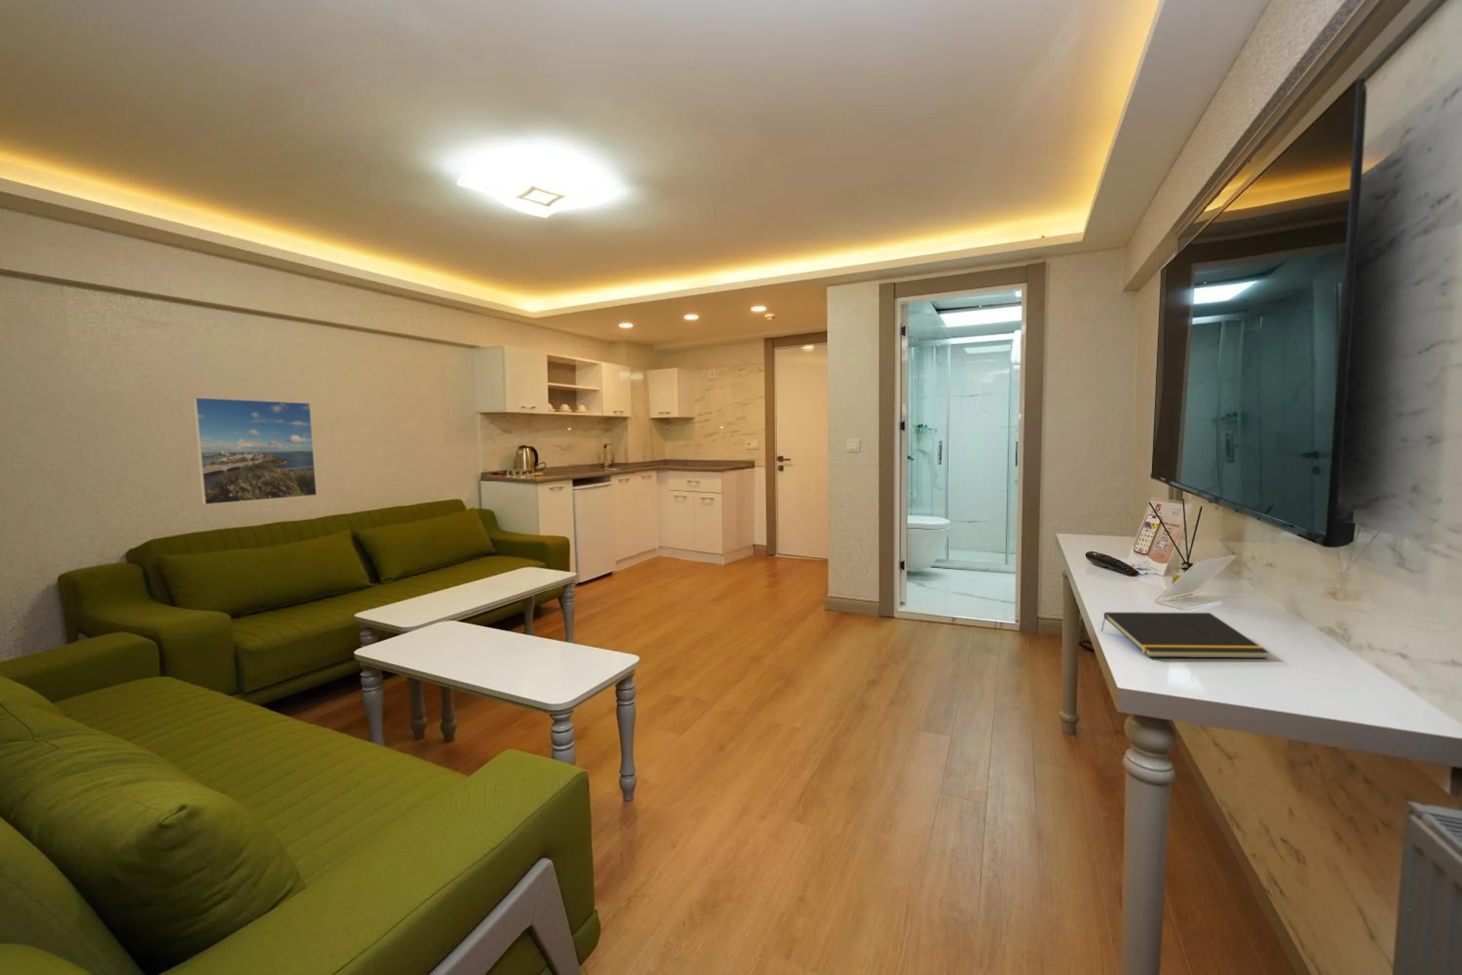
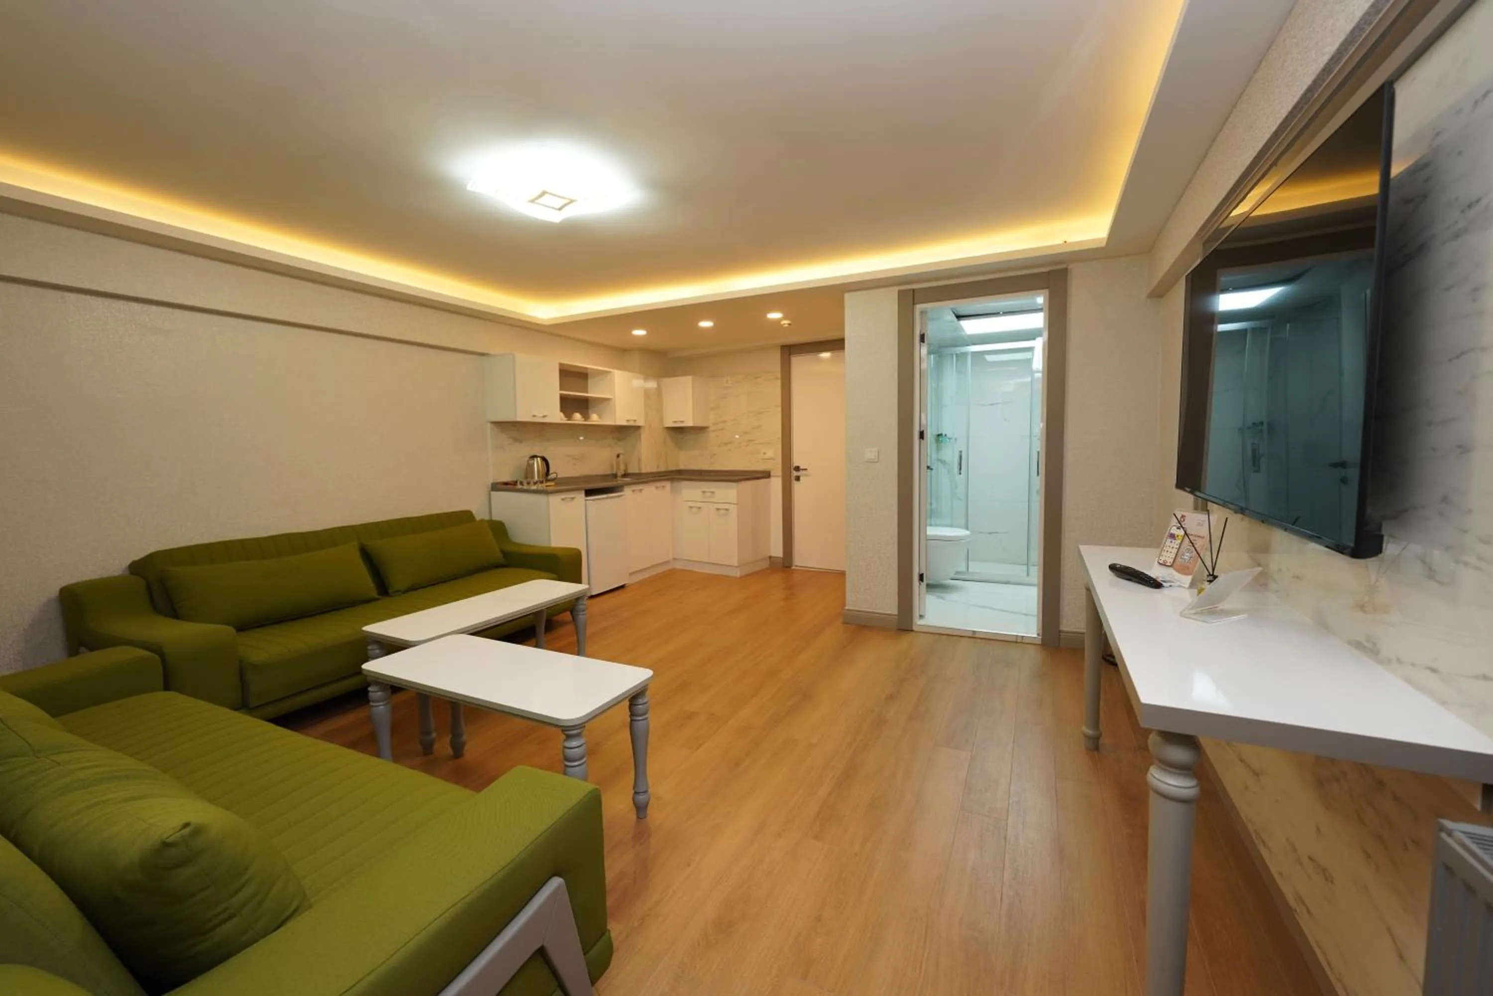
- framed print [192,396,318,506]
- notepad [1101,612,1269,658]
